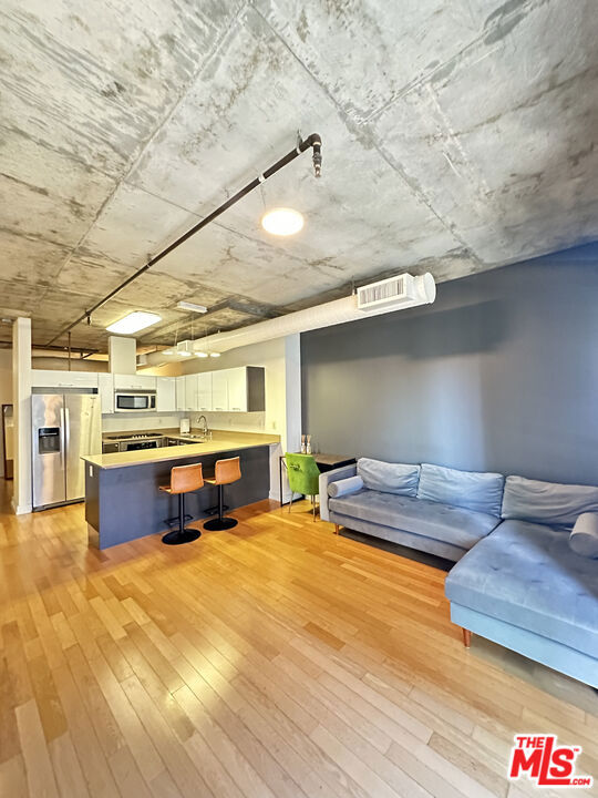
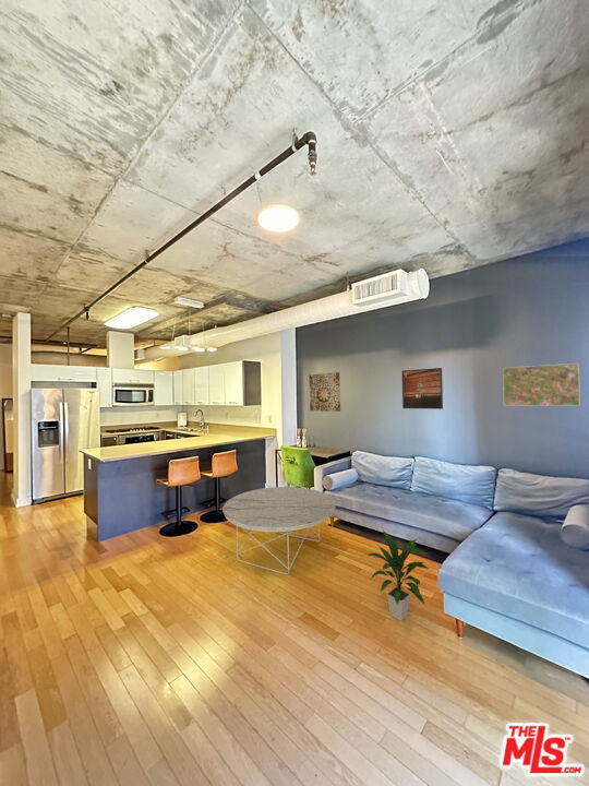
+ indoor plant [365,529,431,622]
+ wall art [308,371,341,413]
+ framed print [401,367,444,410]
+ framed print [502,362,581,407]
+ coffee table [221,486,337,576]
